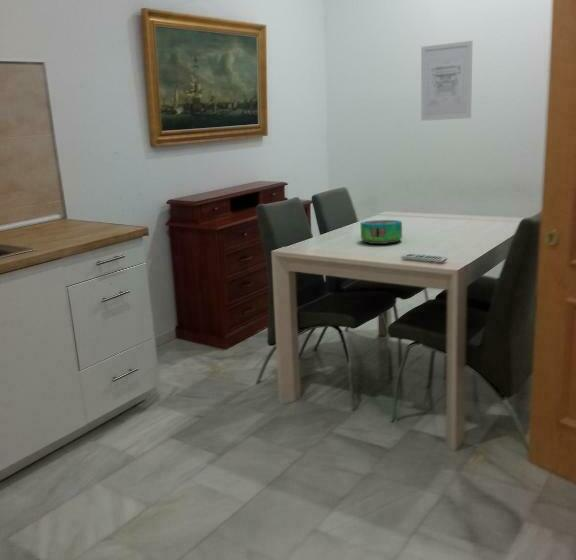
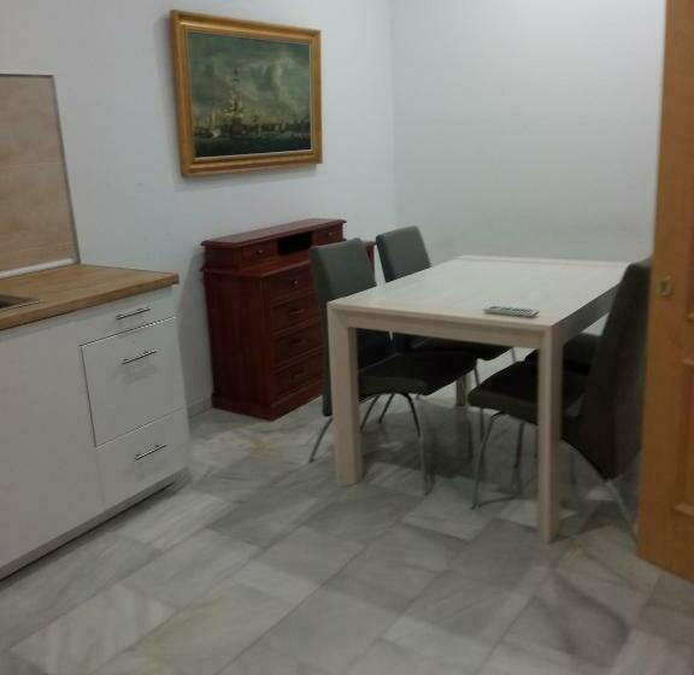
- wall art [420,40,473,122]
- decorative bowl [360,219,403,245]
